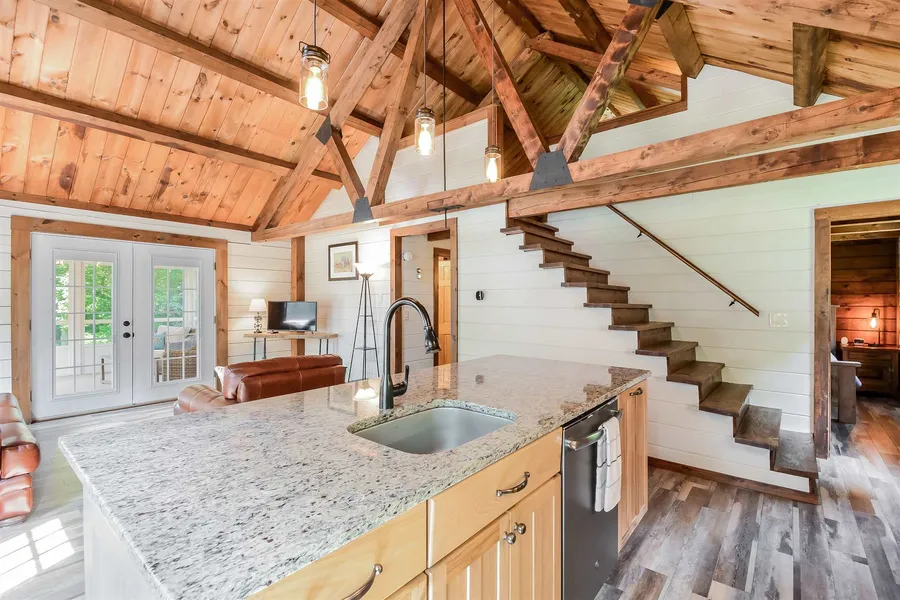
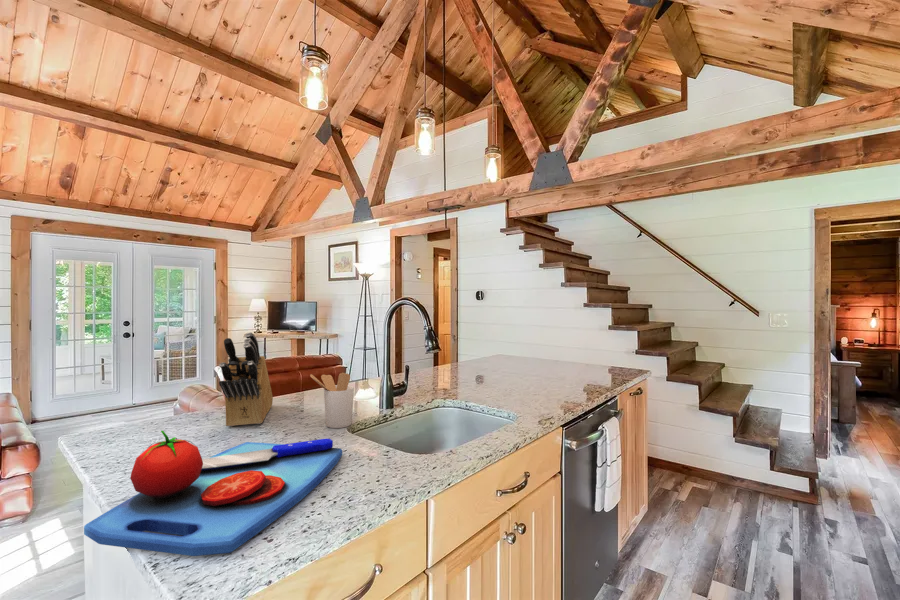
+ knife block [218,331,274,427]
+ utensil holder [309,372,355,429]
+ chopping board [83,430,343,557]
